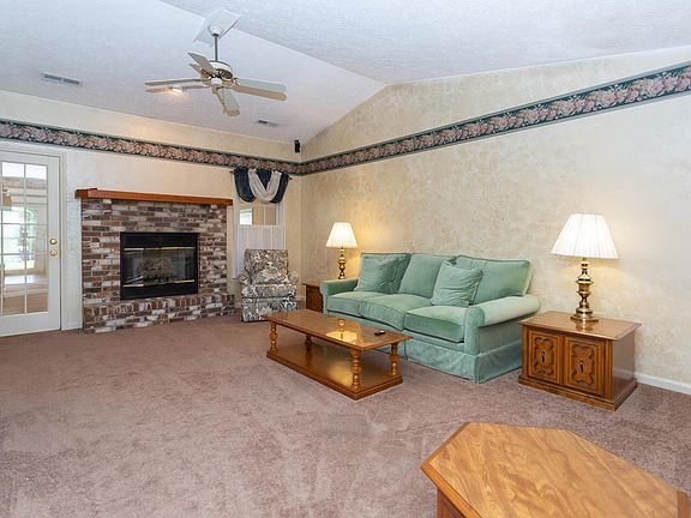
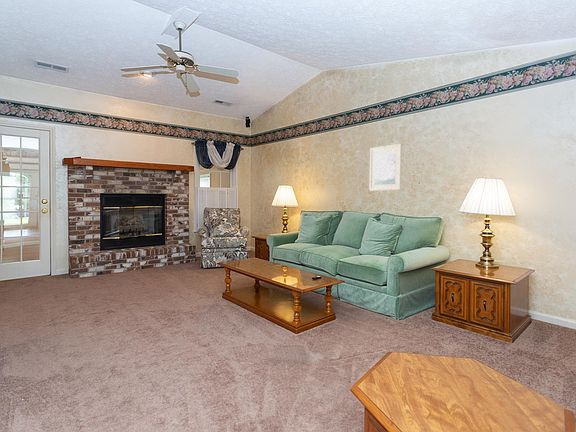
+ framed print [368,143,403,192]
